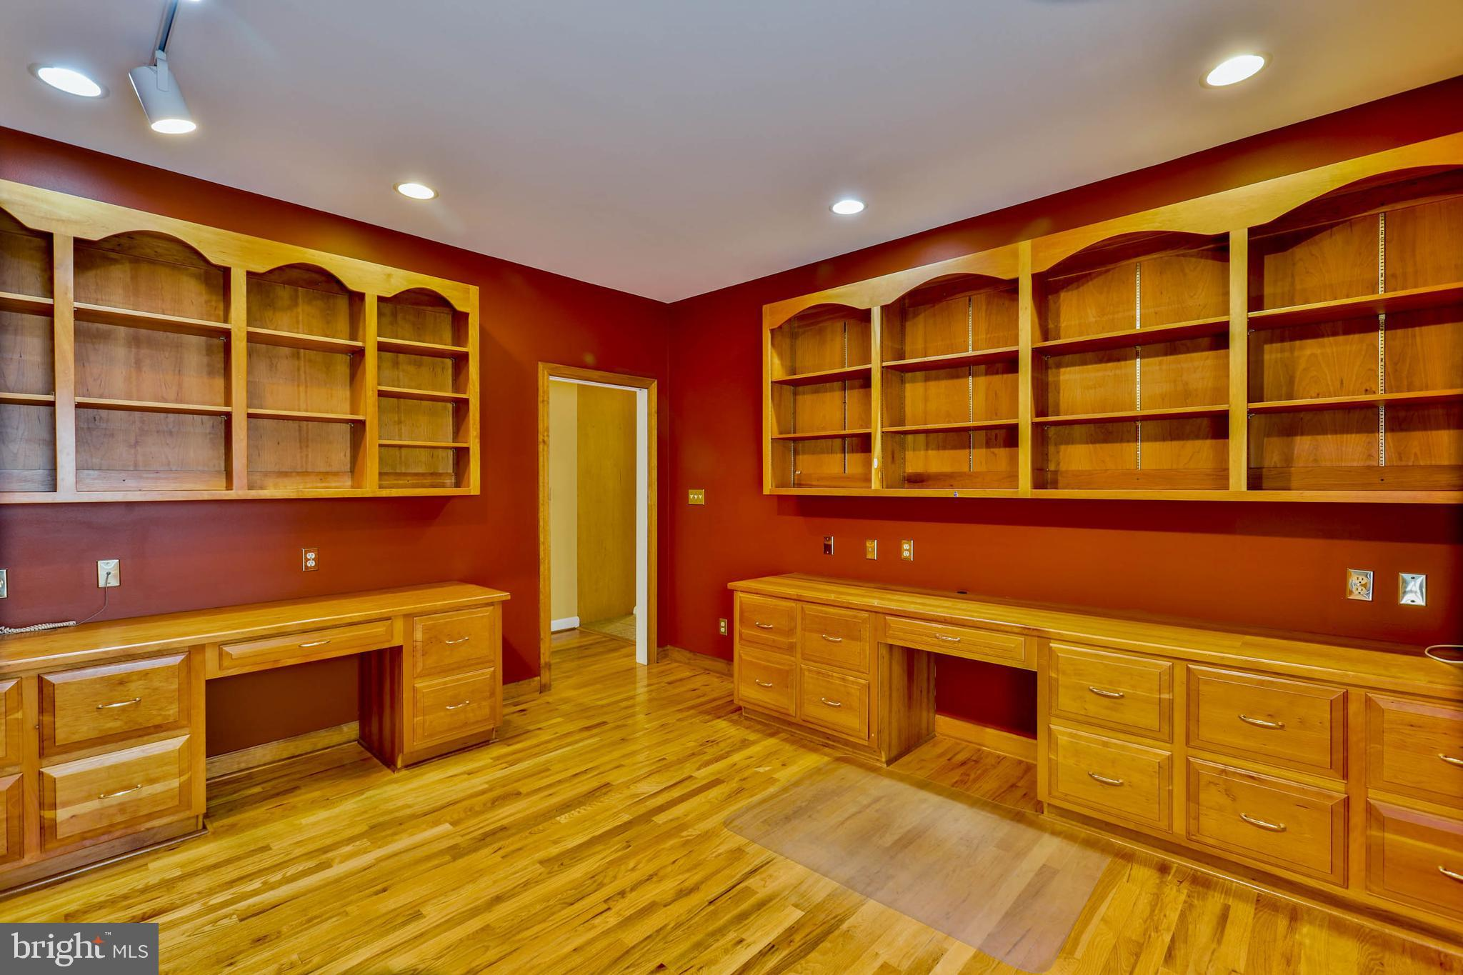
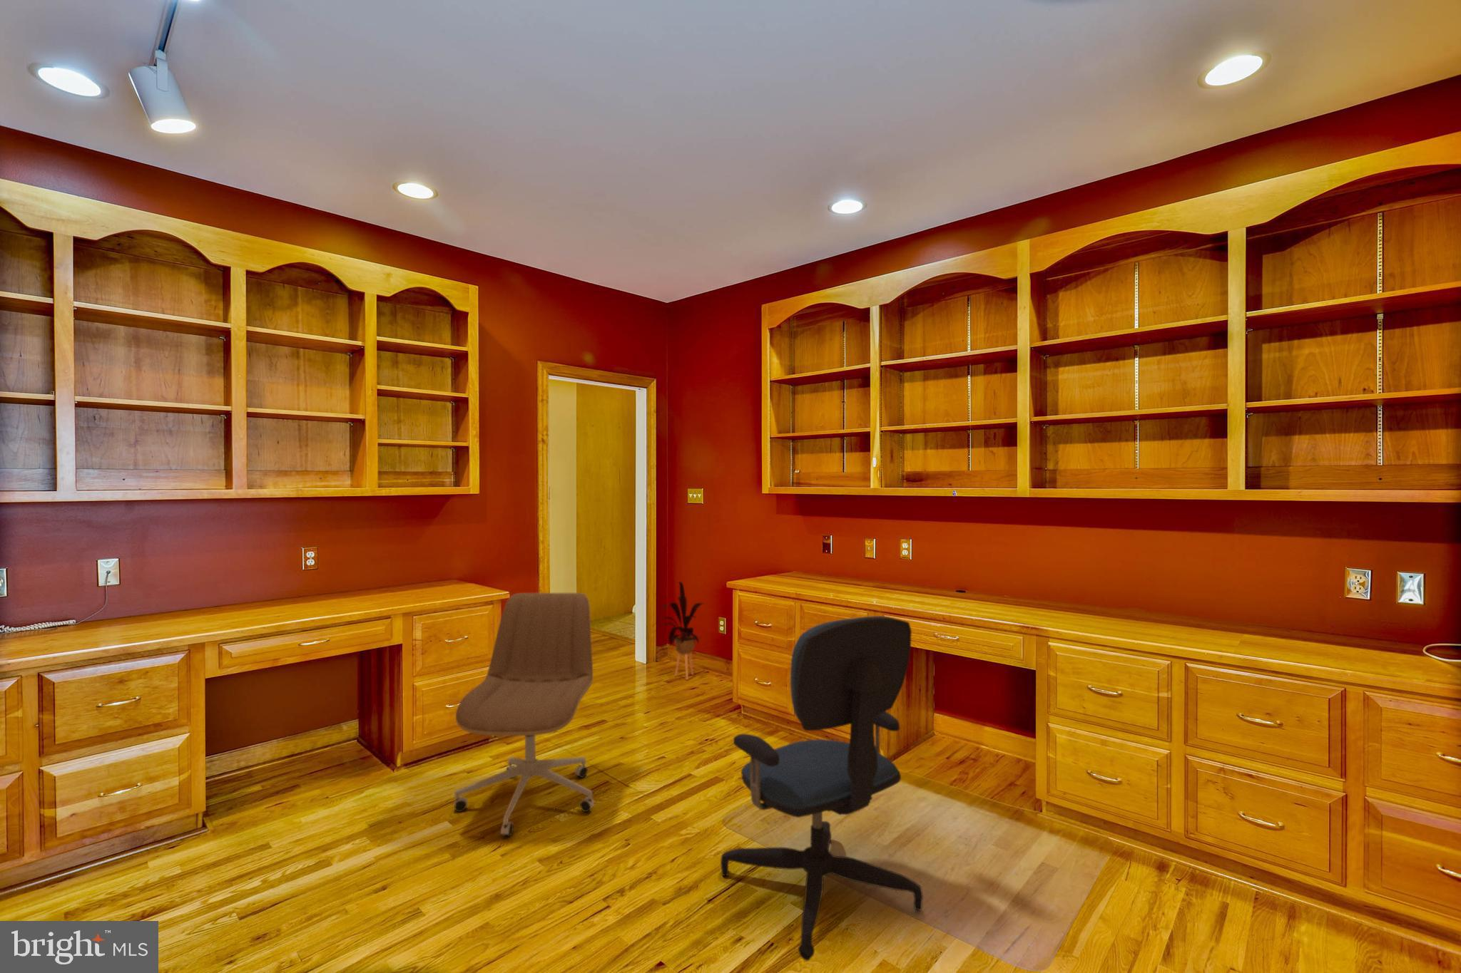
+ office chair [453,592,595,837]
+ house plant [651,581,706,681]
+ office chair [720,615,923,961]
